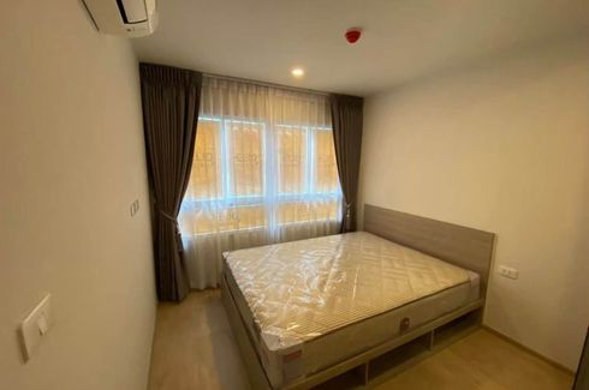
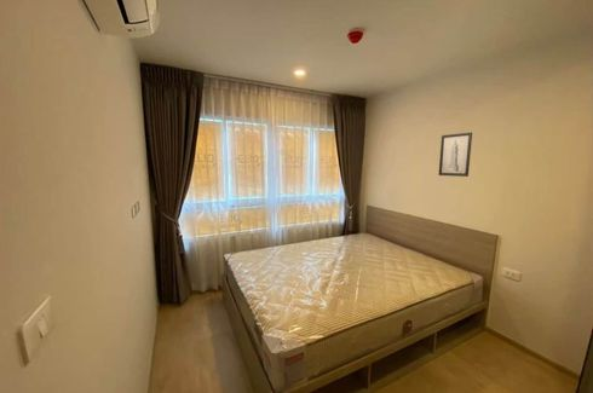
+ wall art [437,132,473,178]
